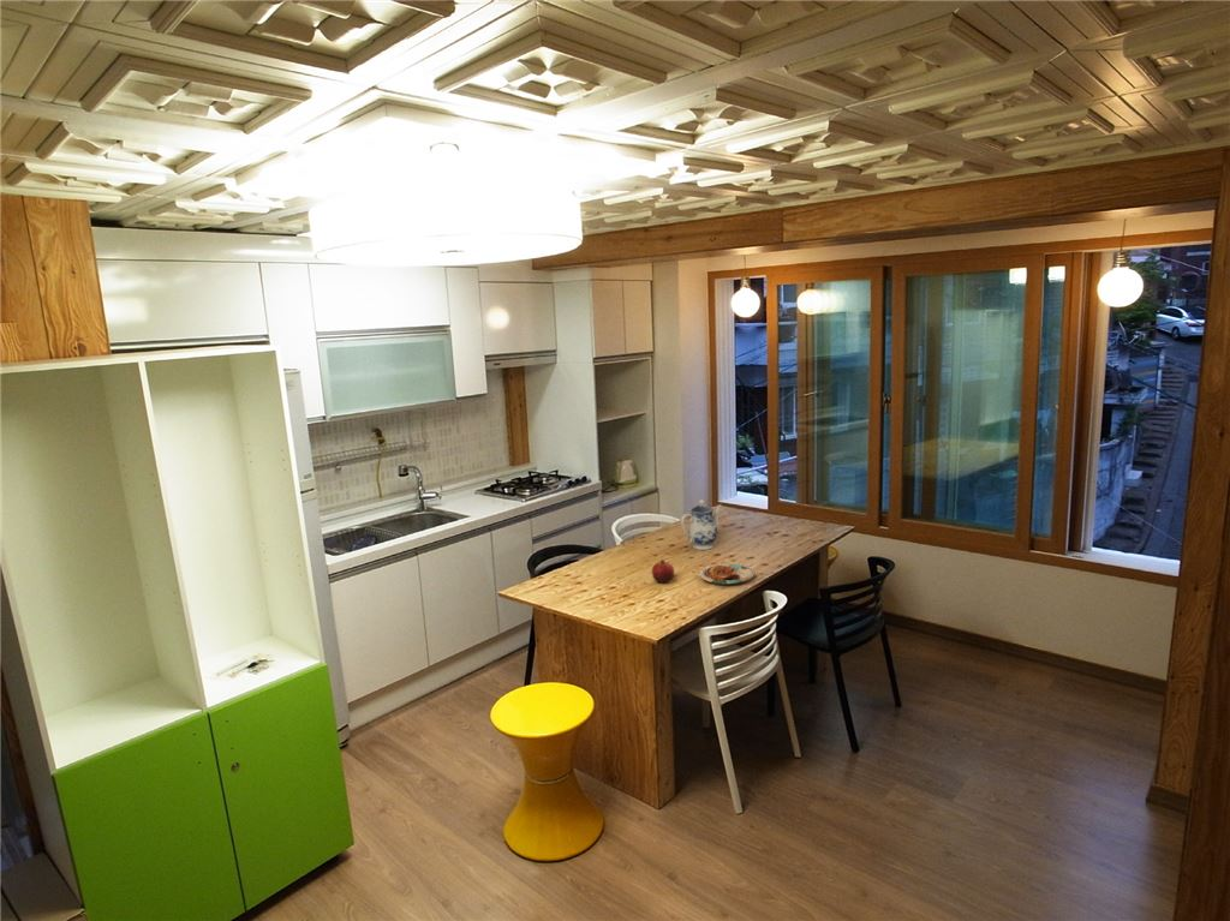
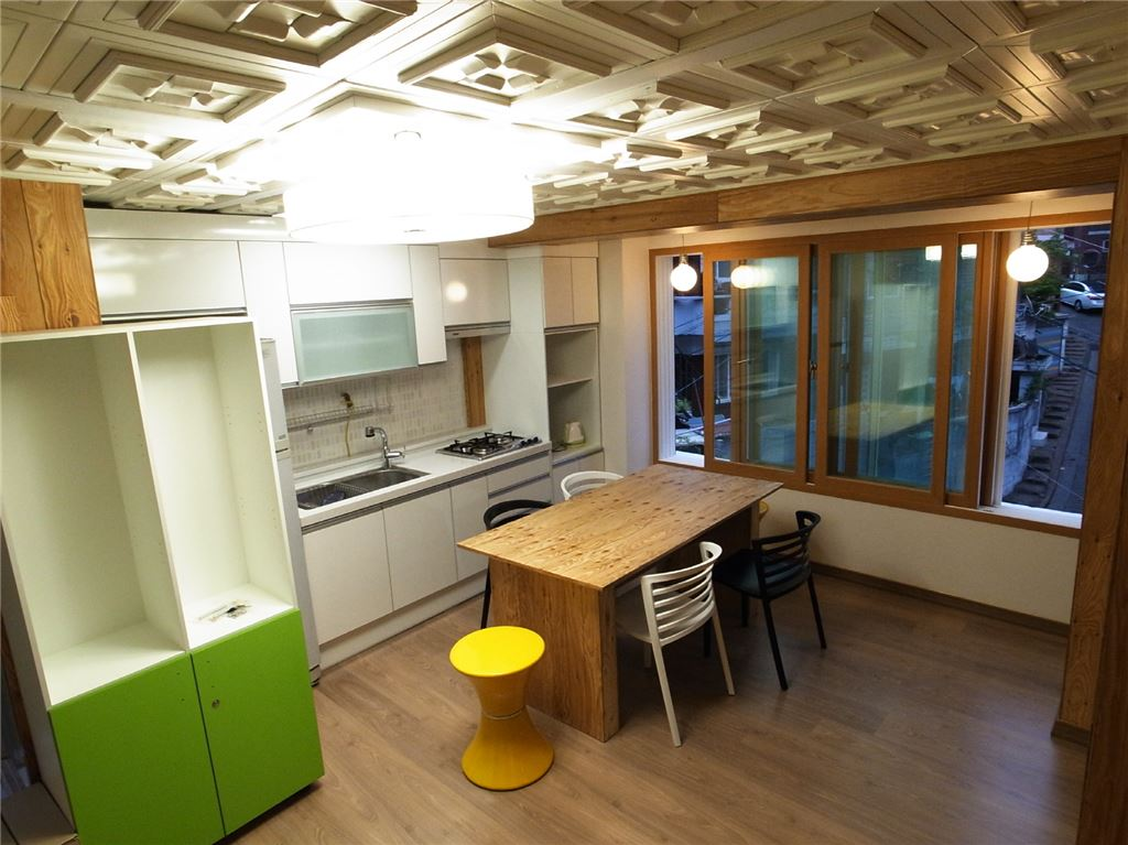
- teapot [680,498,723,551]
- plate [698,563,756,585]
- fruit [651,558,675,584]
